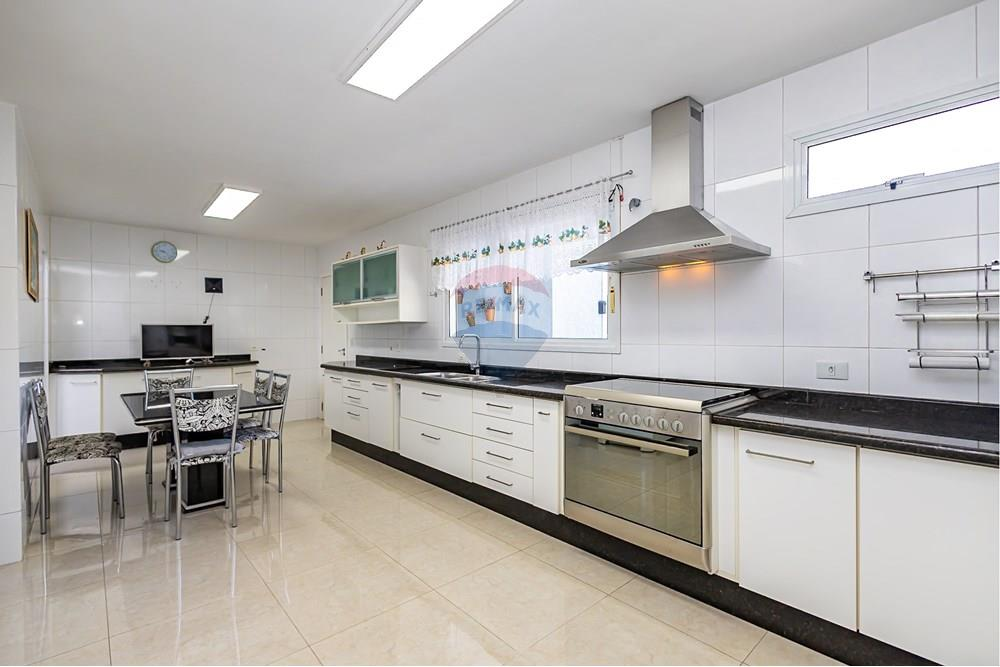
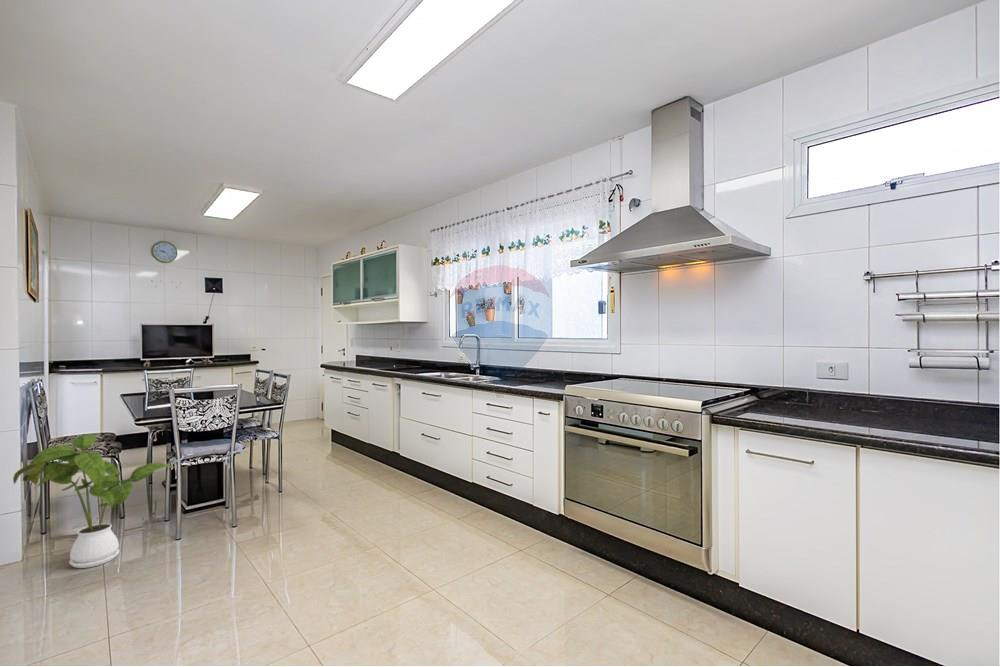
+ house plant [12,434,177,569]
